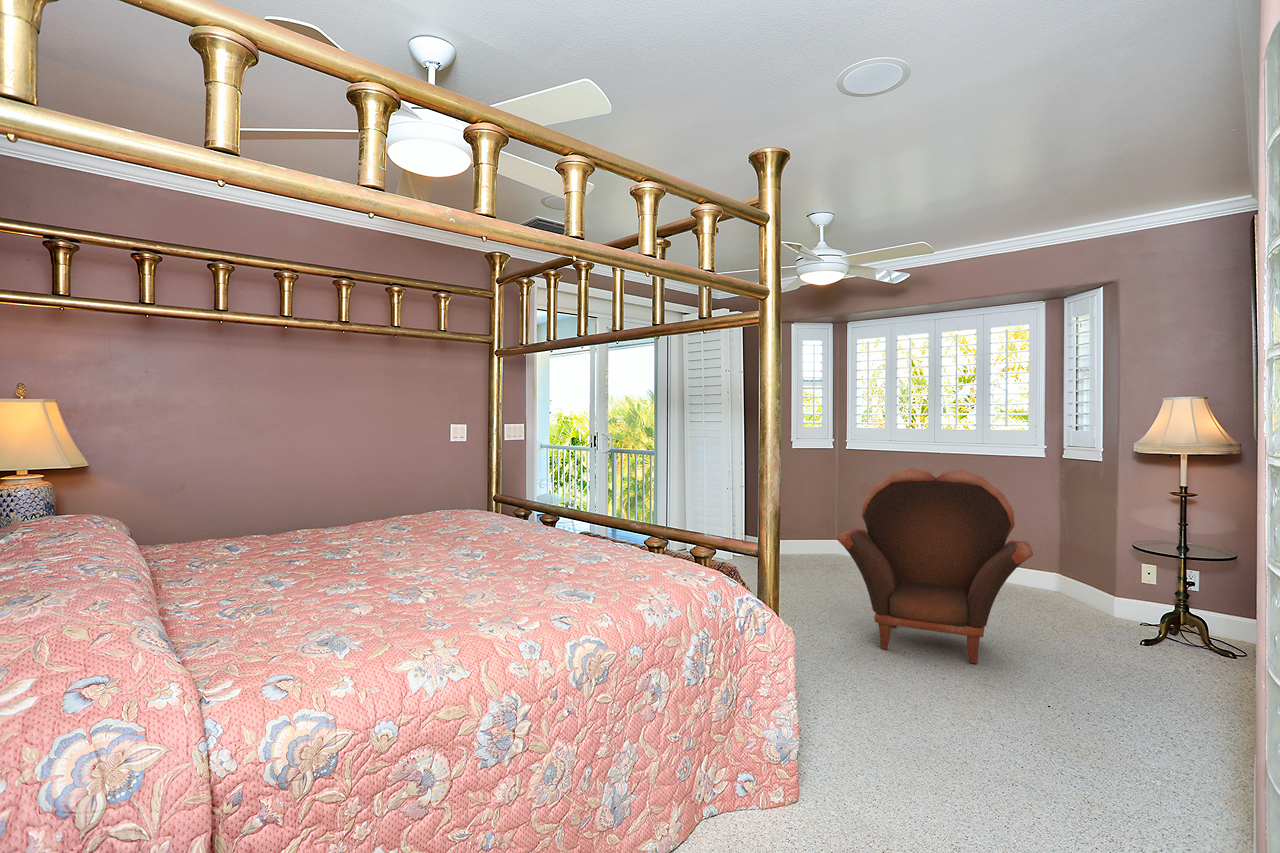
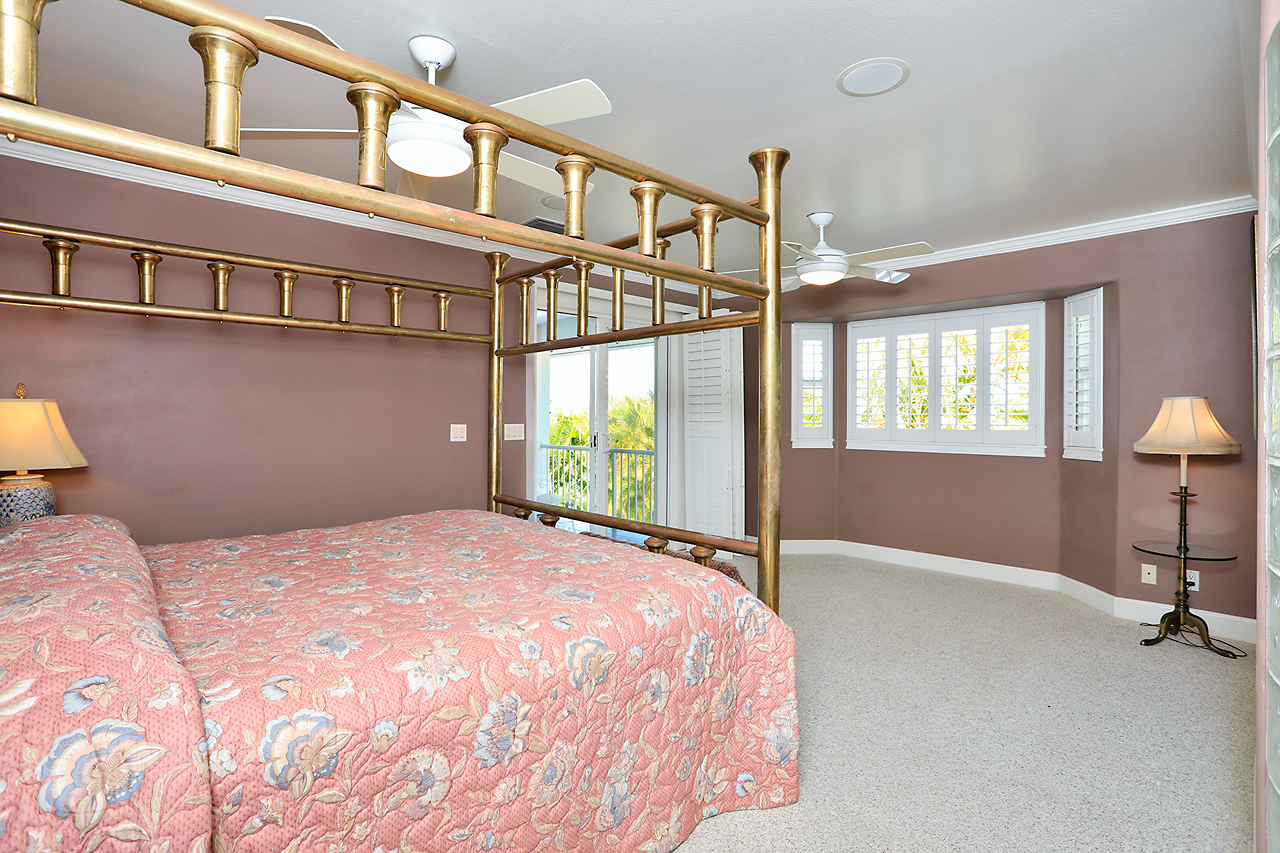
- armchair [836,467,1034,664]
